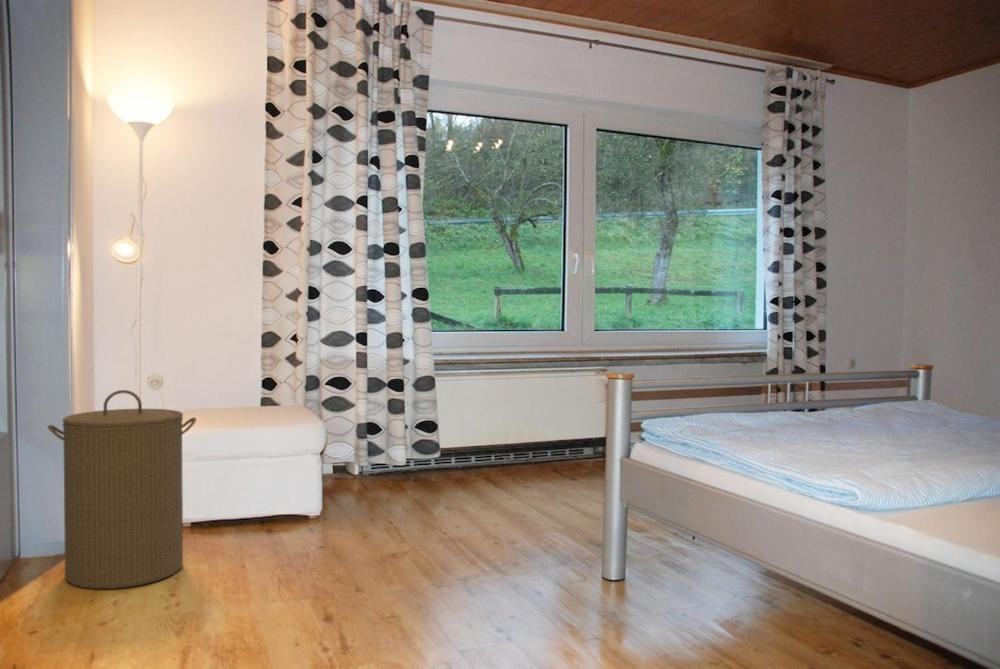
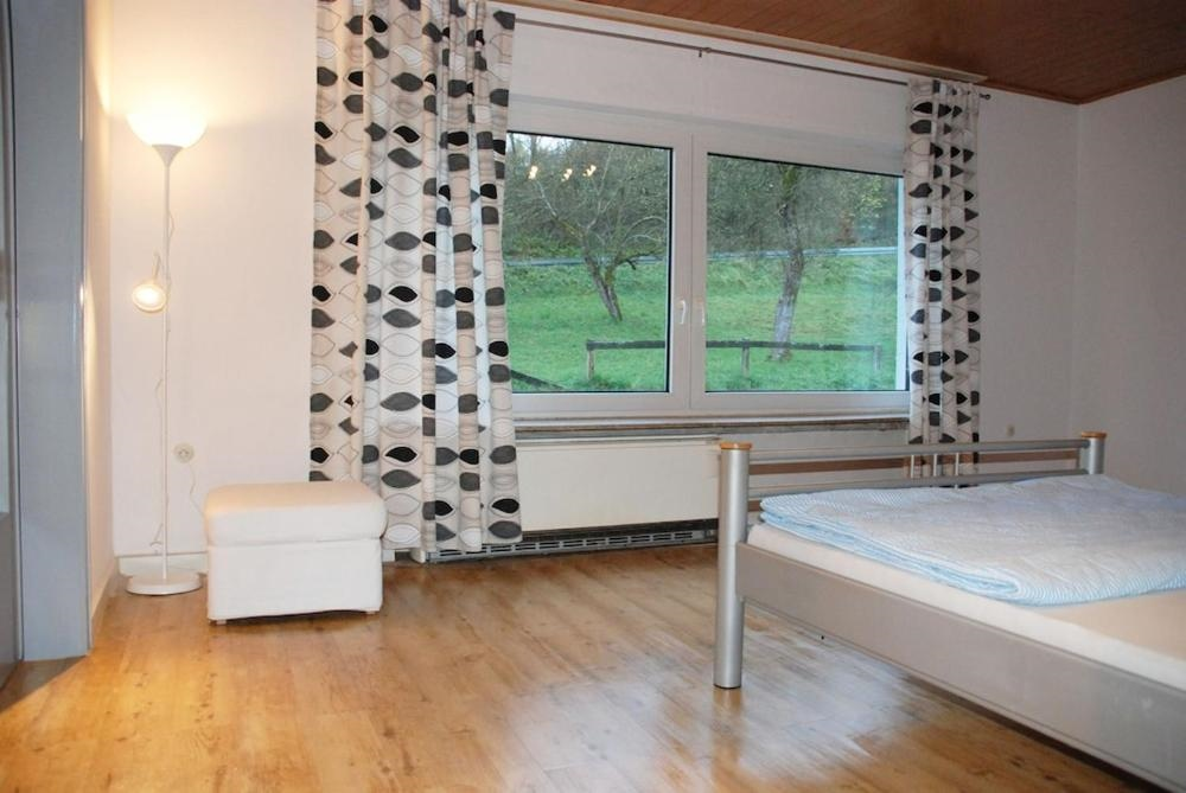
- laundry hamper [47,389,197,590]
